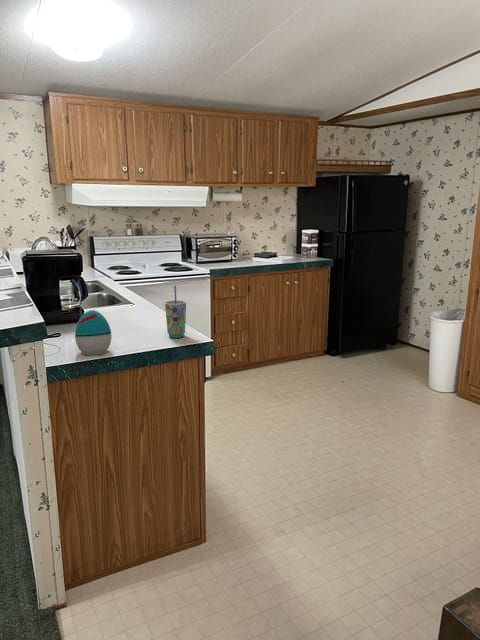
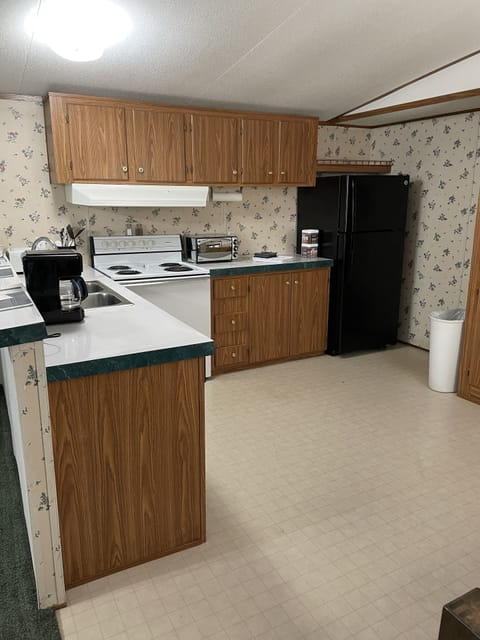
- decorative egg [74,309,112,356]
- cup [164,284,187,339]
